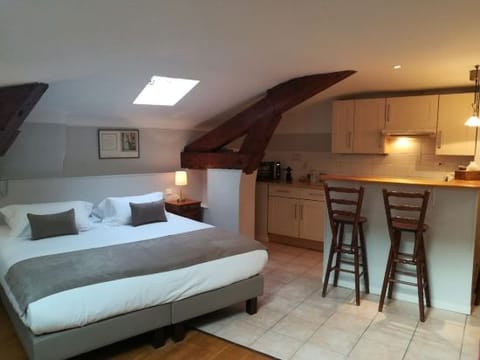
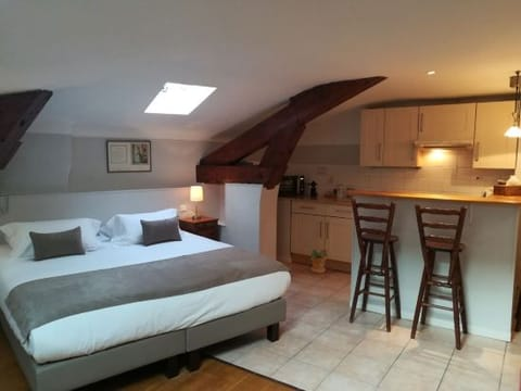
+ potted plant [309,249,329,275]
